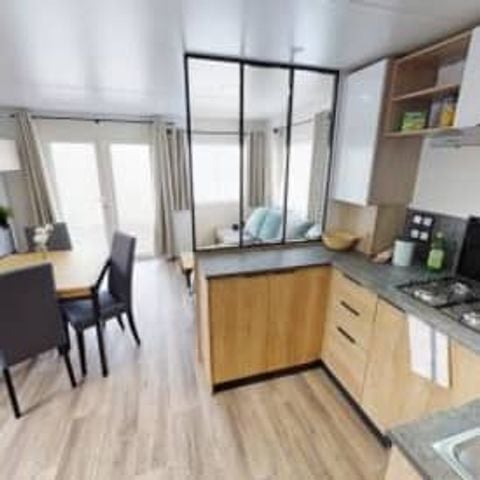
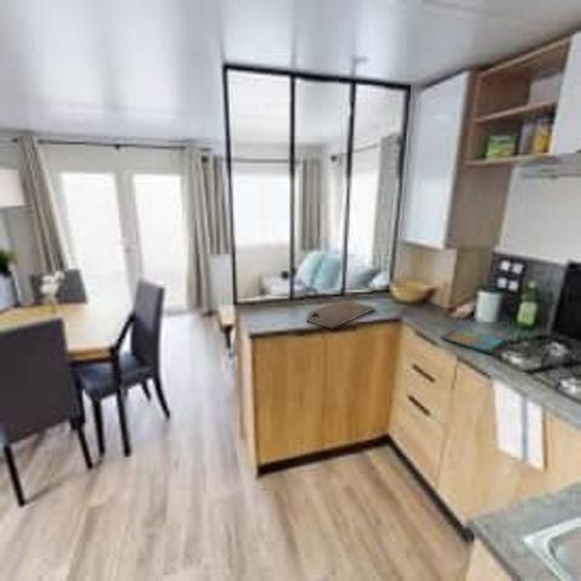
+ cutting board [305,298,378,330]
+ dish towel [439,326,505,355]
